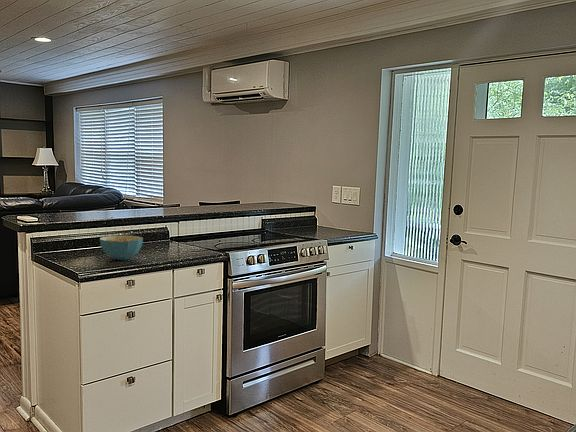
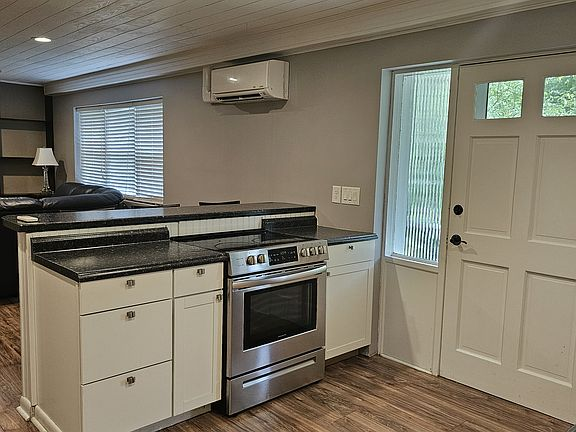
- cereal bowl [99,234,144,261]
